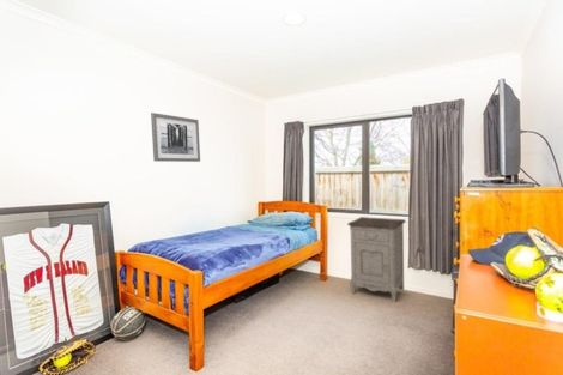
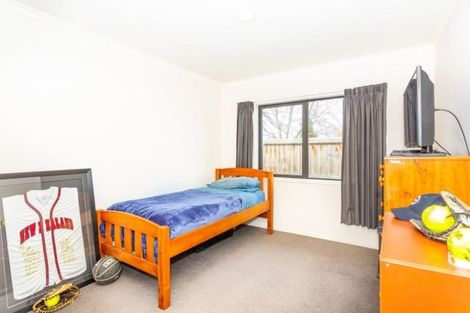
- wall art [150,111,201,163]
- nightstand [346,216,407,304]
